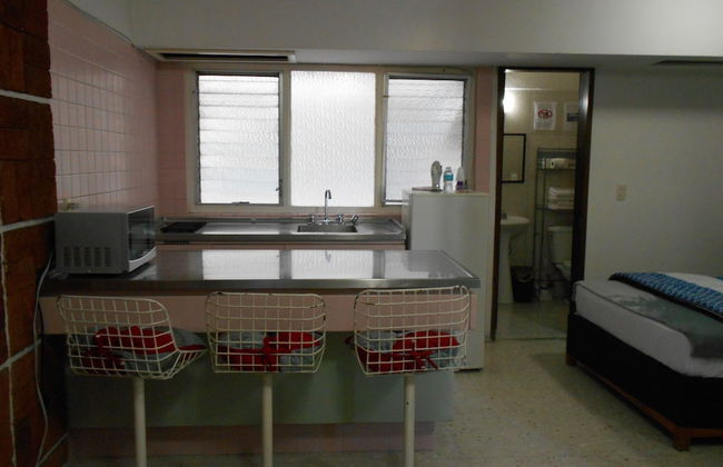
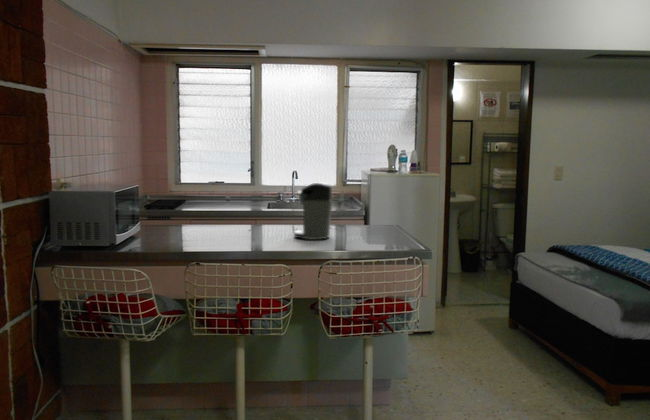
+ coffee maker [293,181,345,241]
